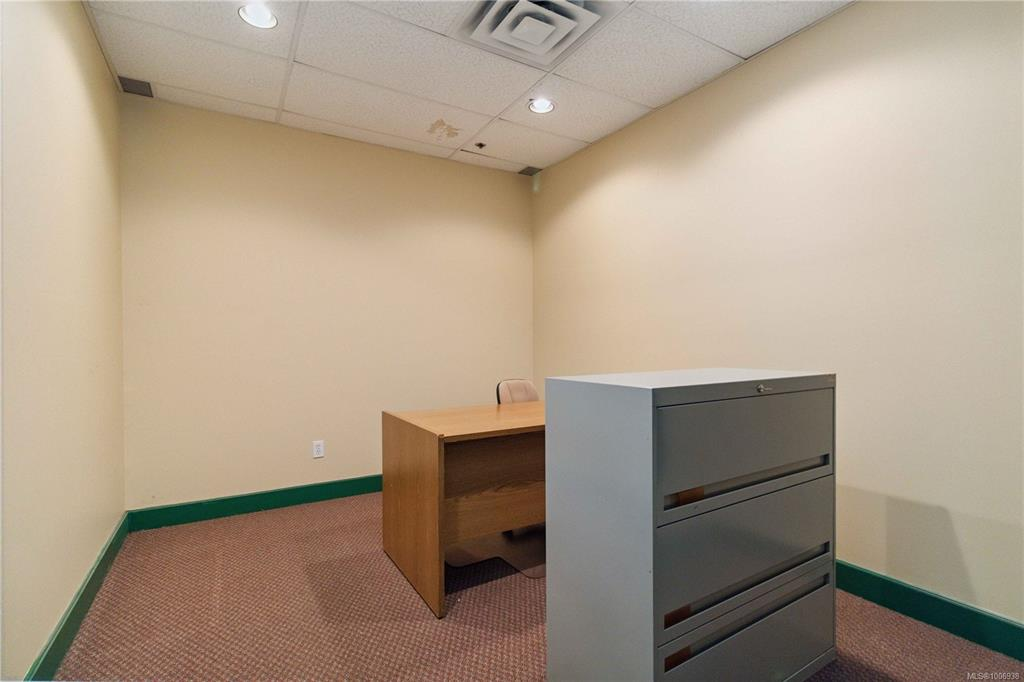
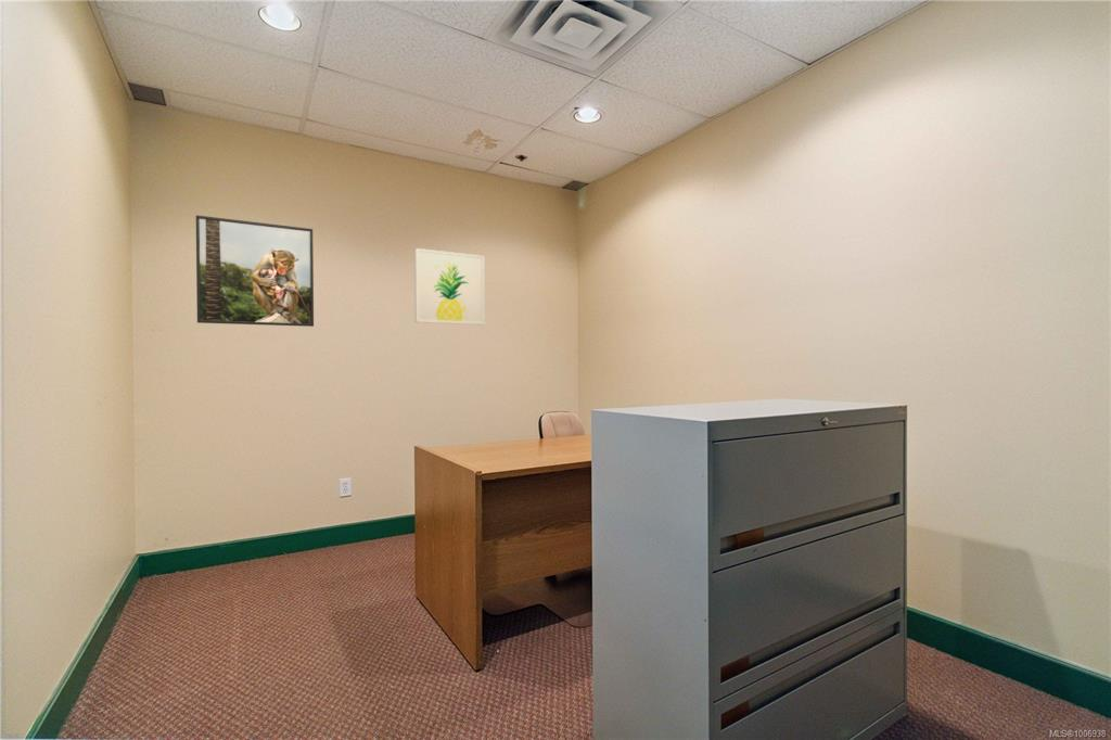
+ wall art [413,247,486,326]
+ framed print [195,214,315,328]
